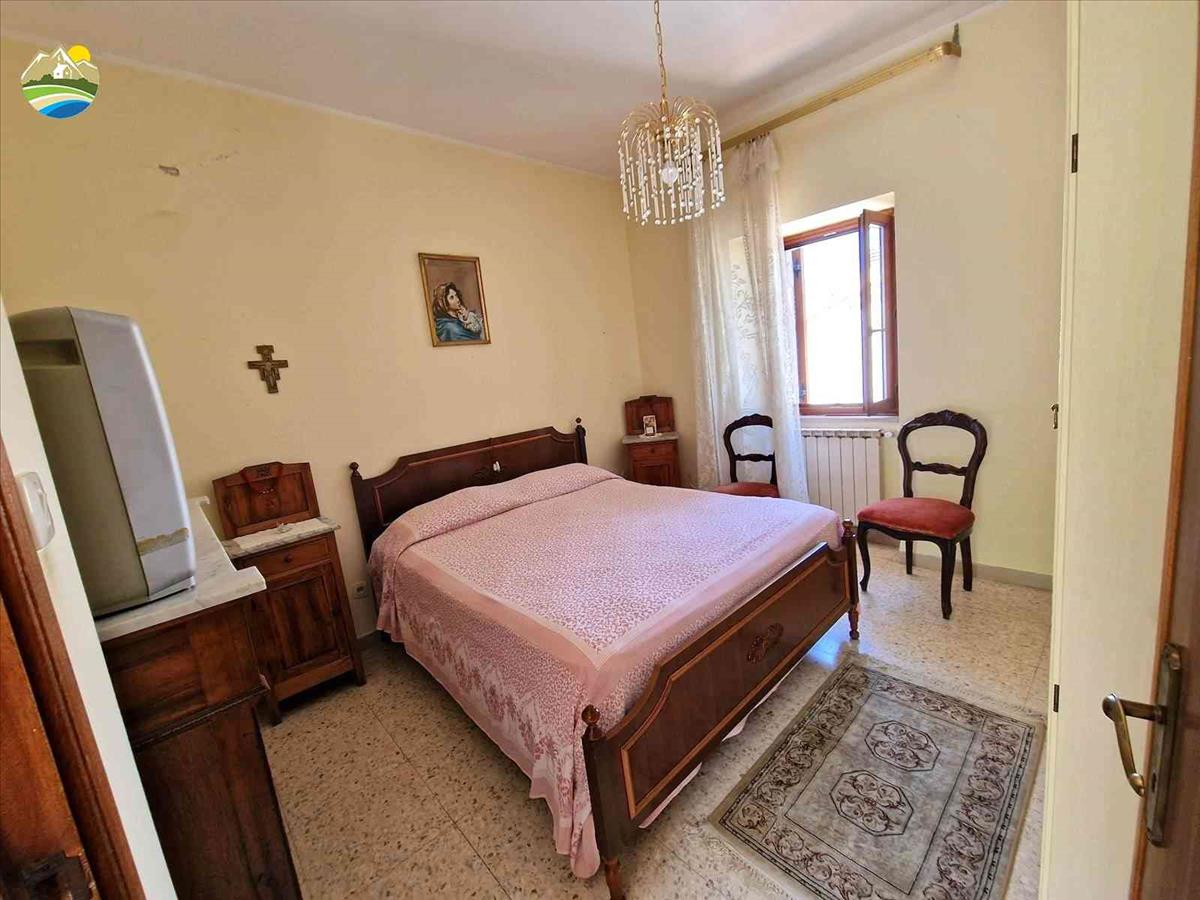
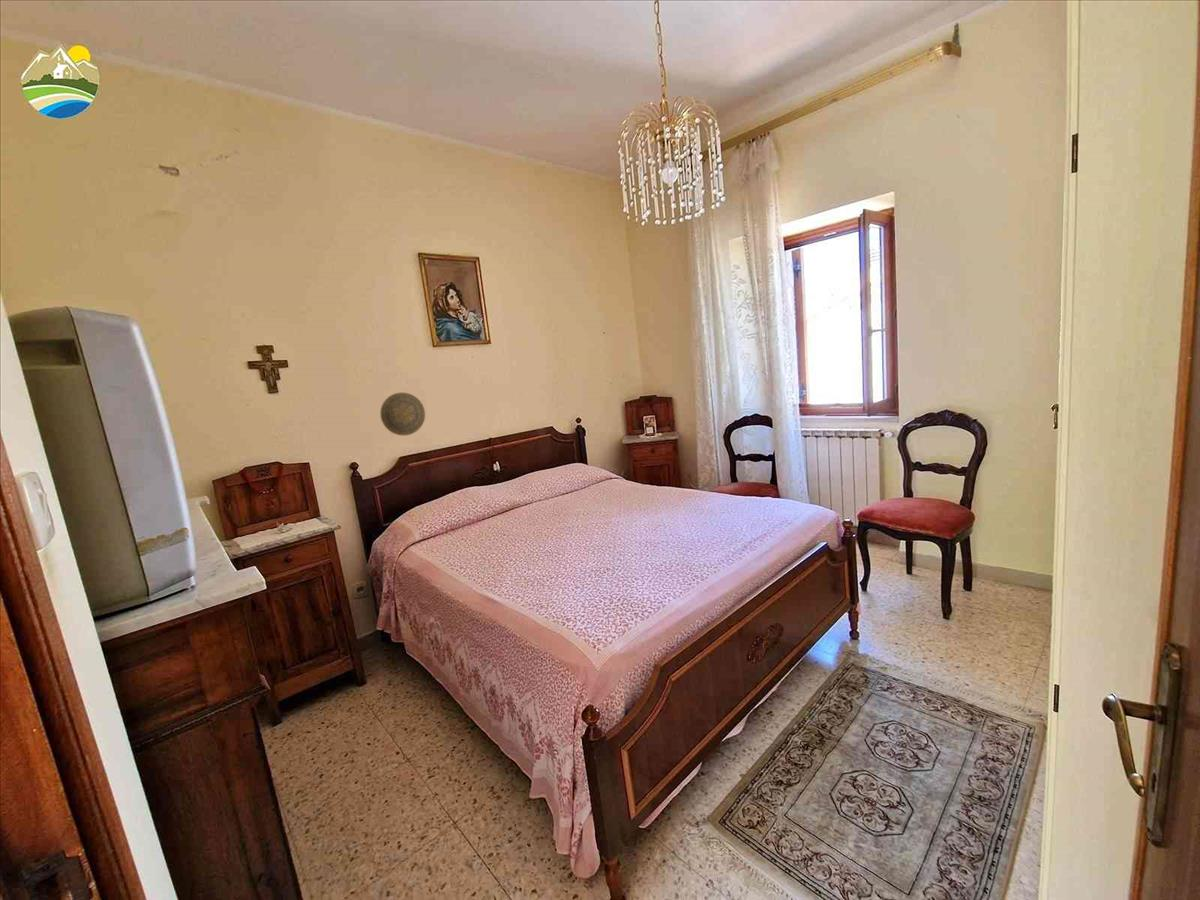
+ decorative plate [379,391,426,437]
